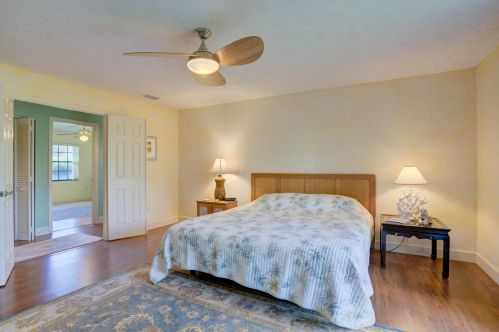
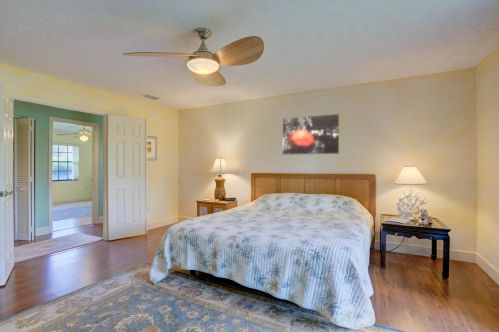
+ wall art [282,113,340,156]
